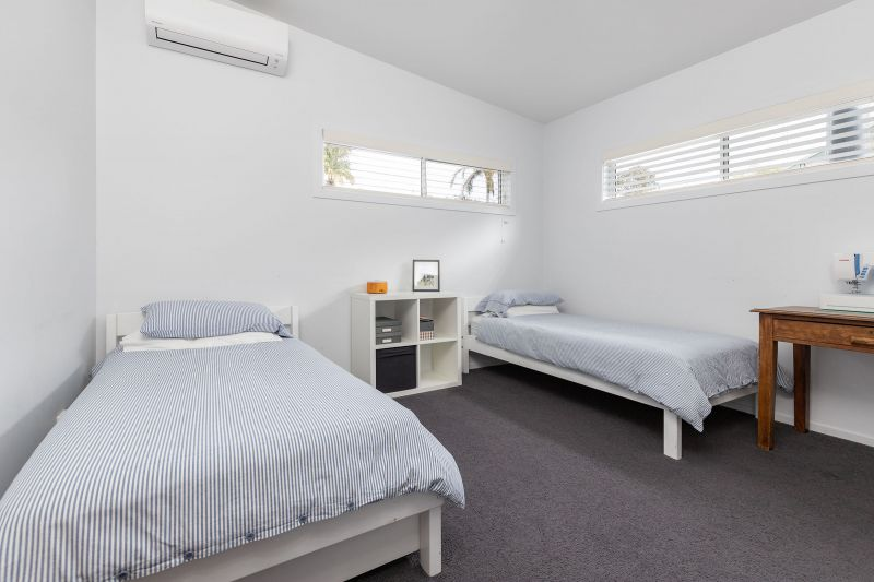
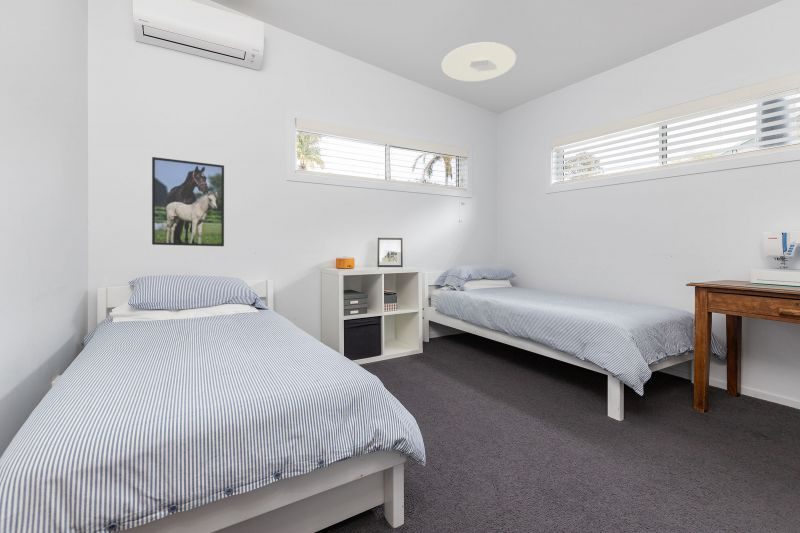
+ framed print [151,156,225,247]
+ ceiling light [441,41,517,82]
